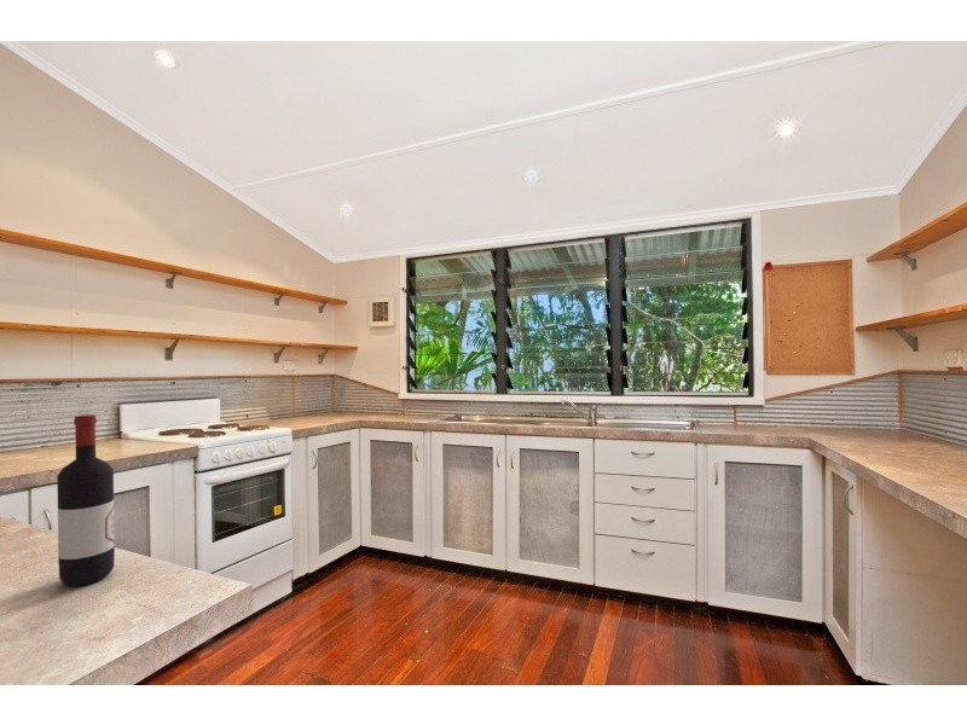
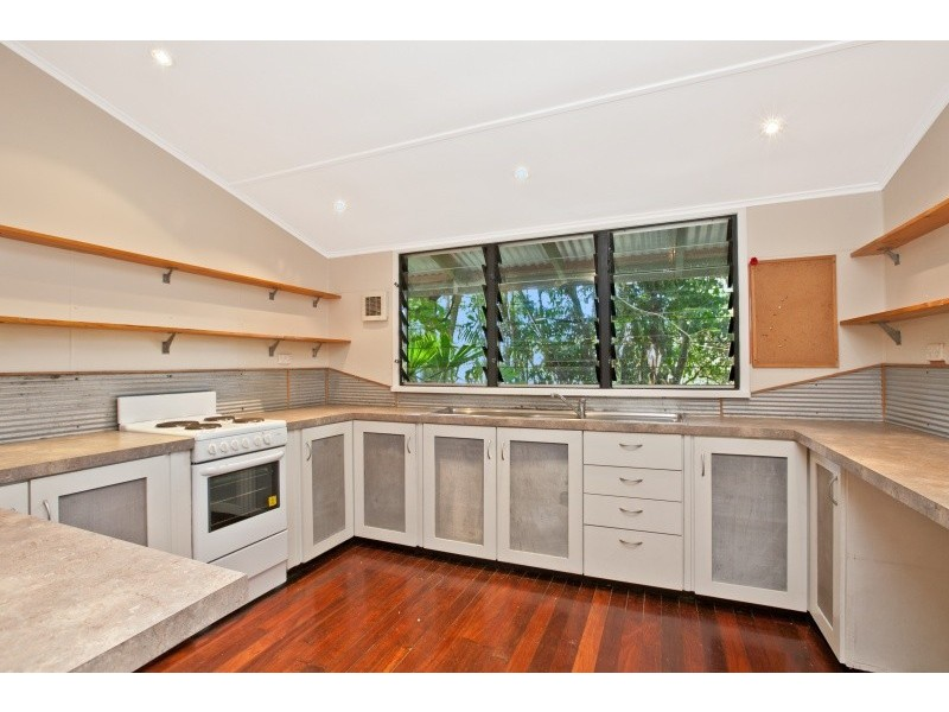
- wine bottle [56,413,116,587]
